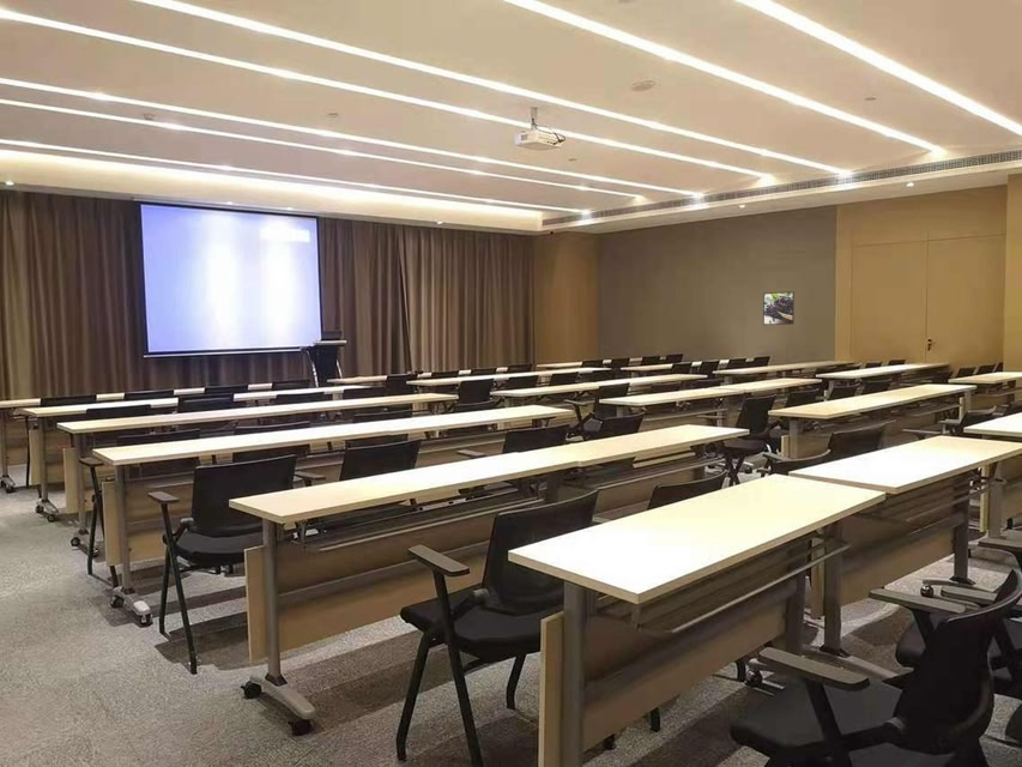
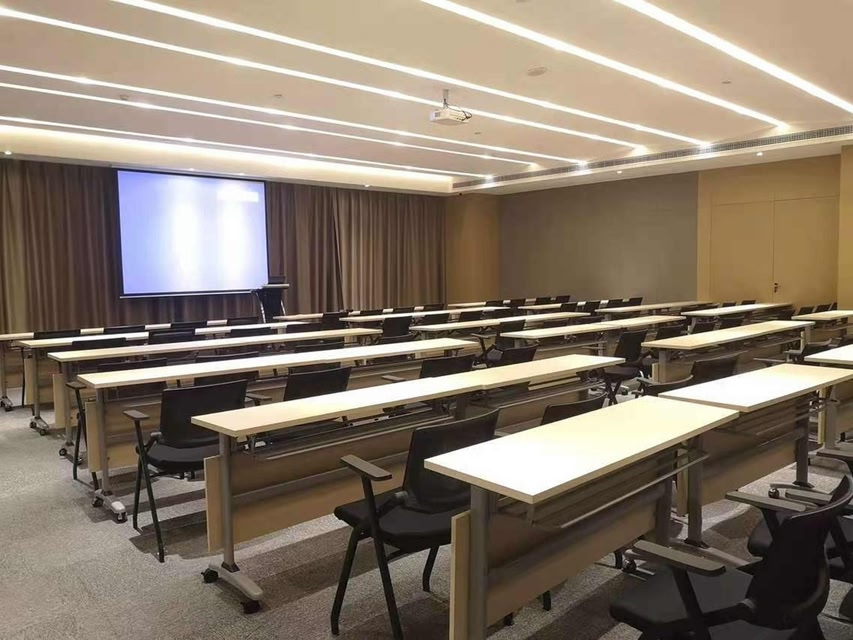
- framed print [762,290,796,326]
